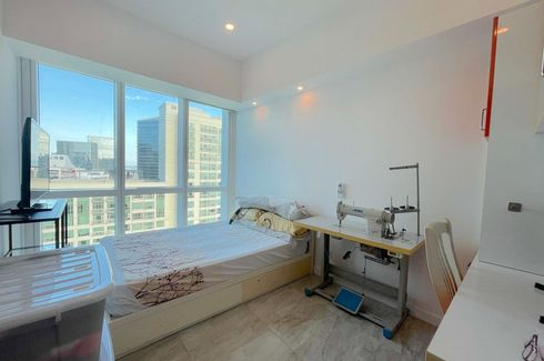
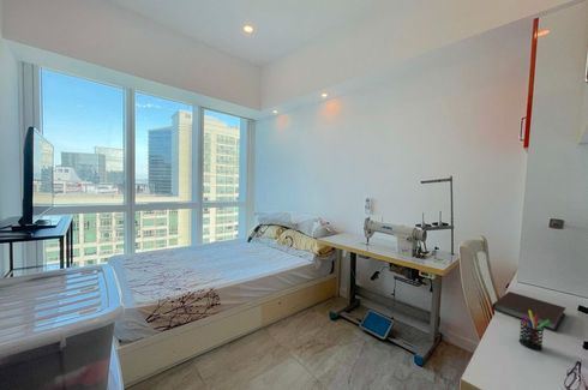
+ notebook [492,290,568,332]
+ pen holder [518,311,550,352]
